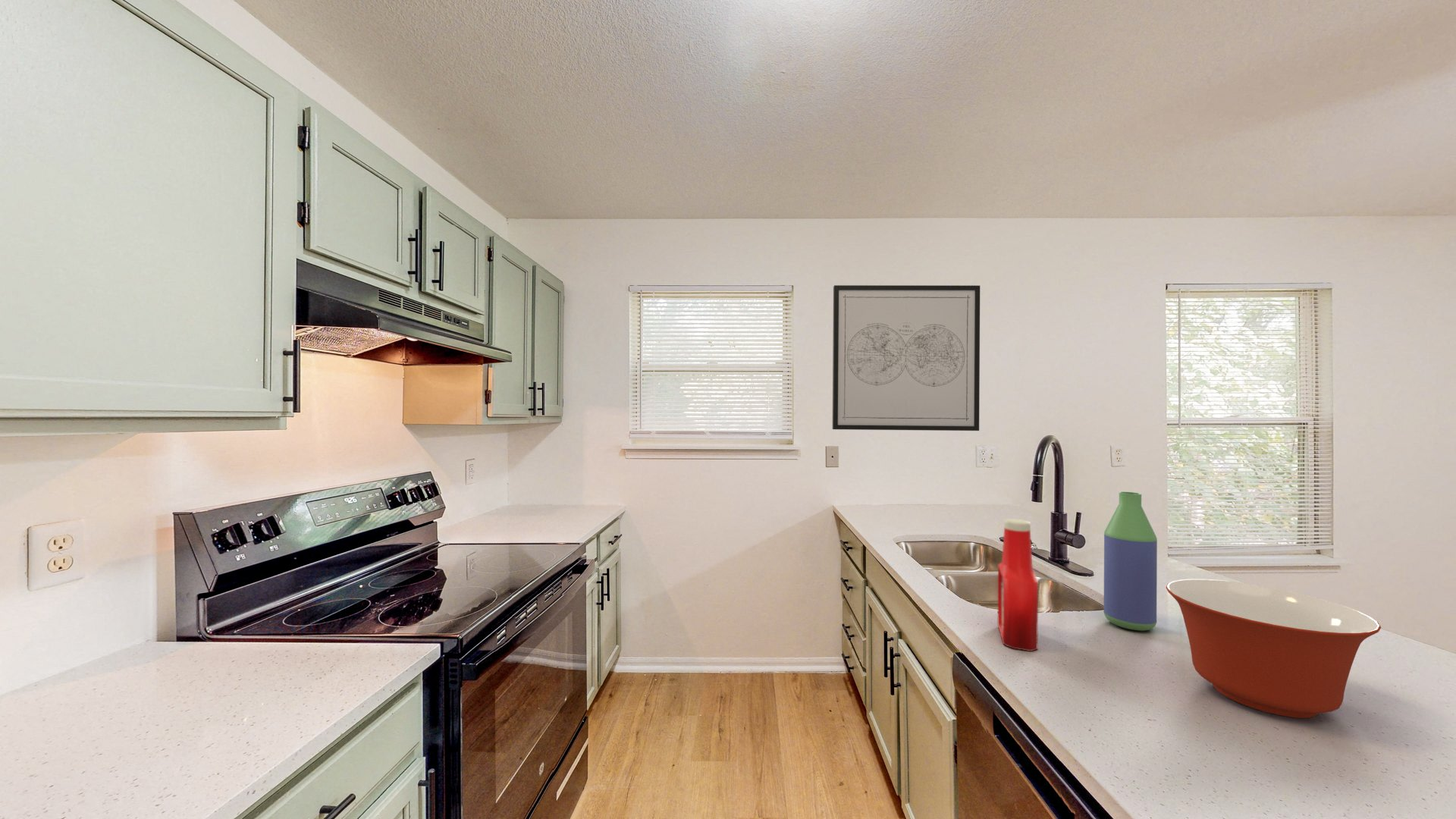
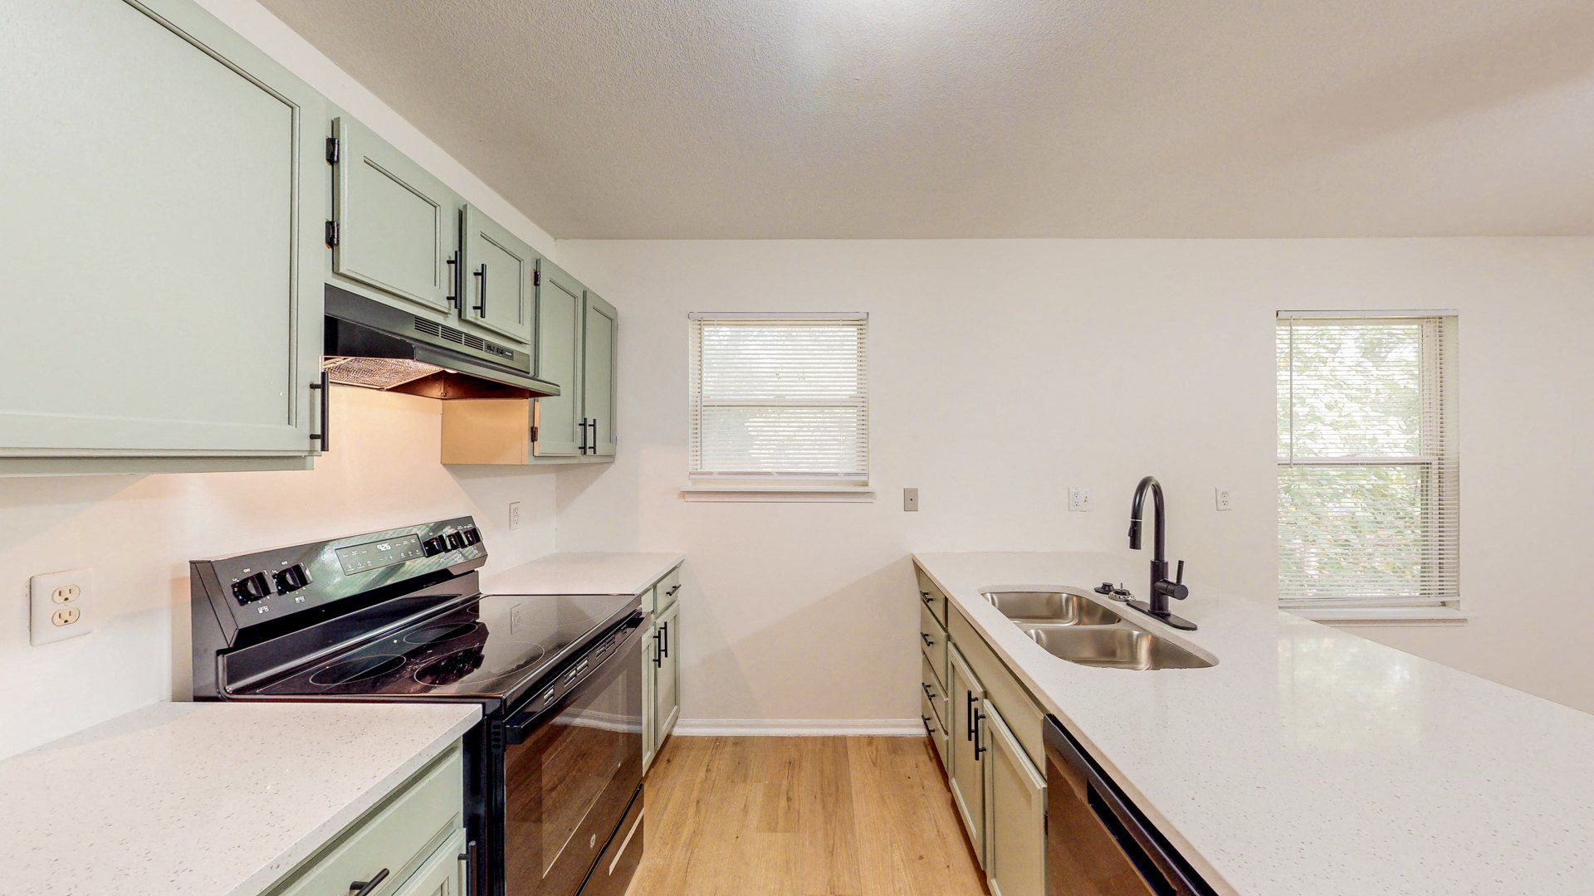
- mixing bowl [1166,579,1382,719]
- soap bottle [997,518,1039,652]
- bottle [1103,491,1158,632]
- wall art [832,284,981,431]
